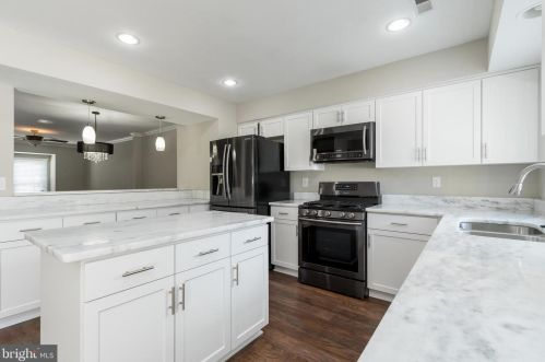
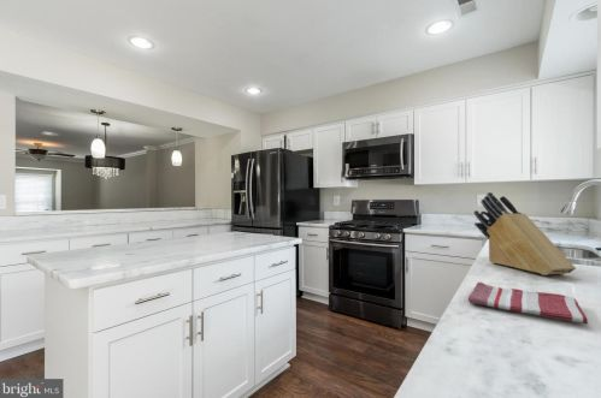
+ knife block [472,191,577,277]
+ dish towel [467,281,589,325]
